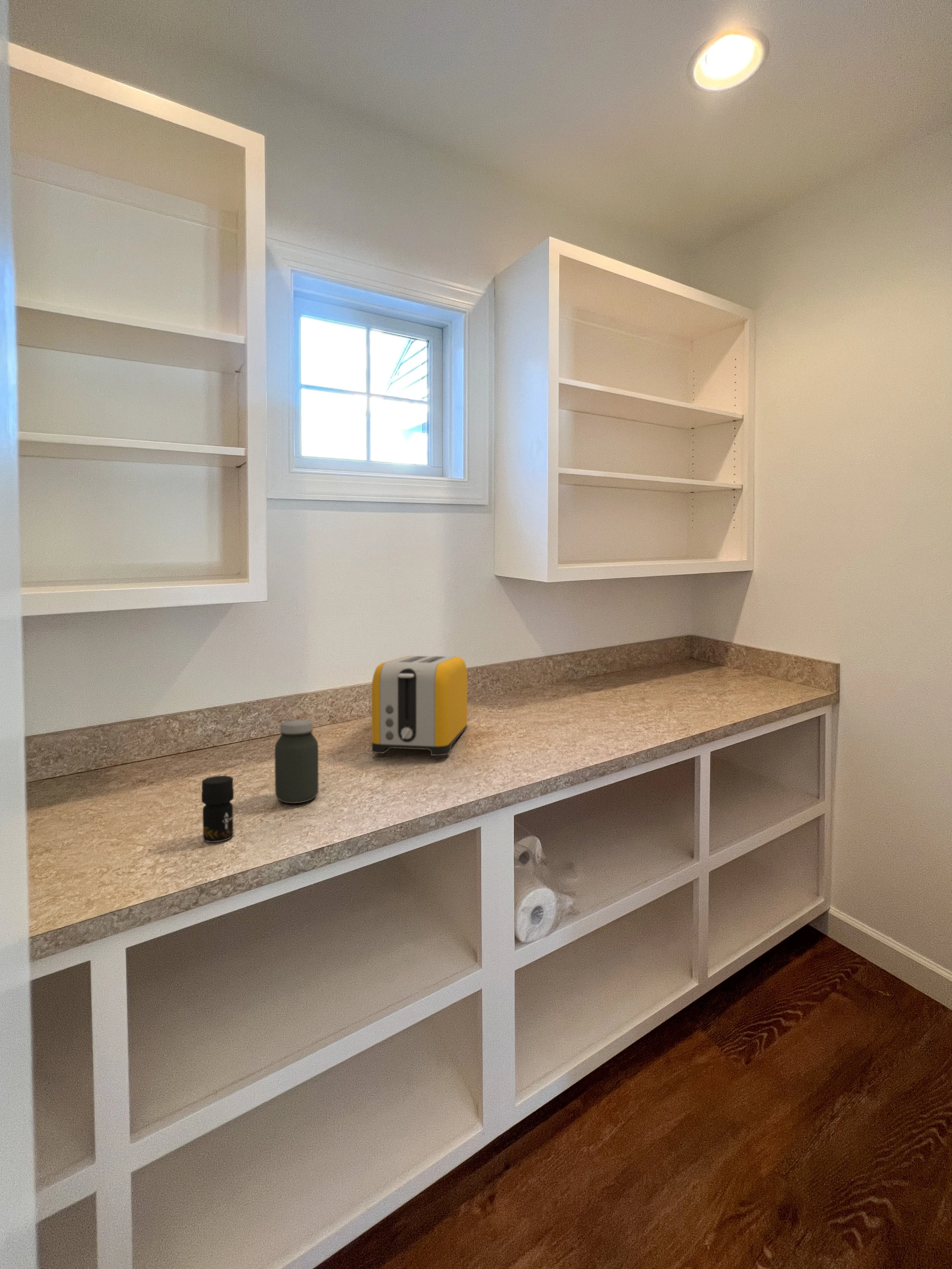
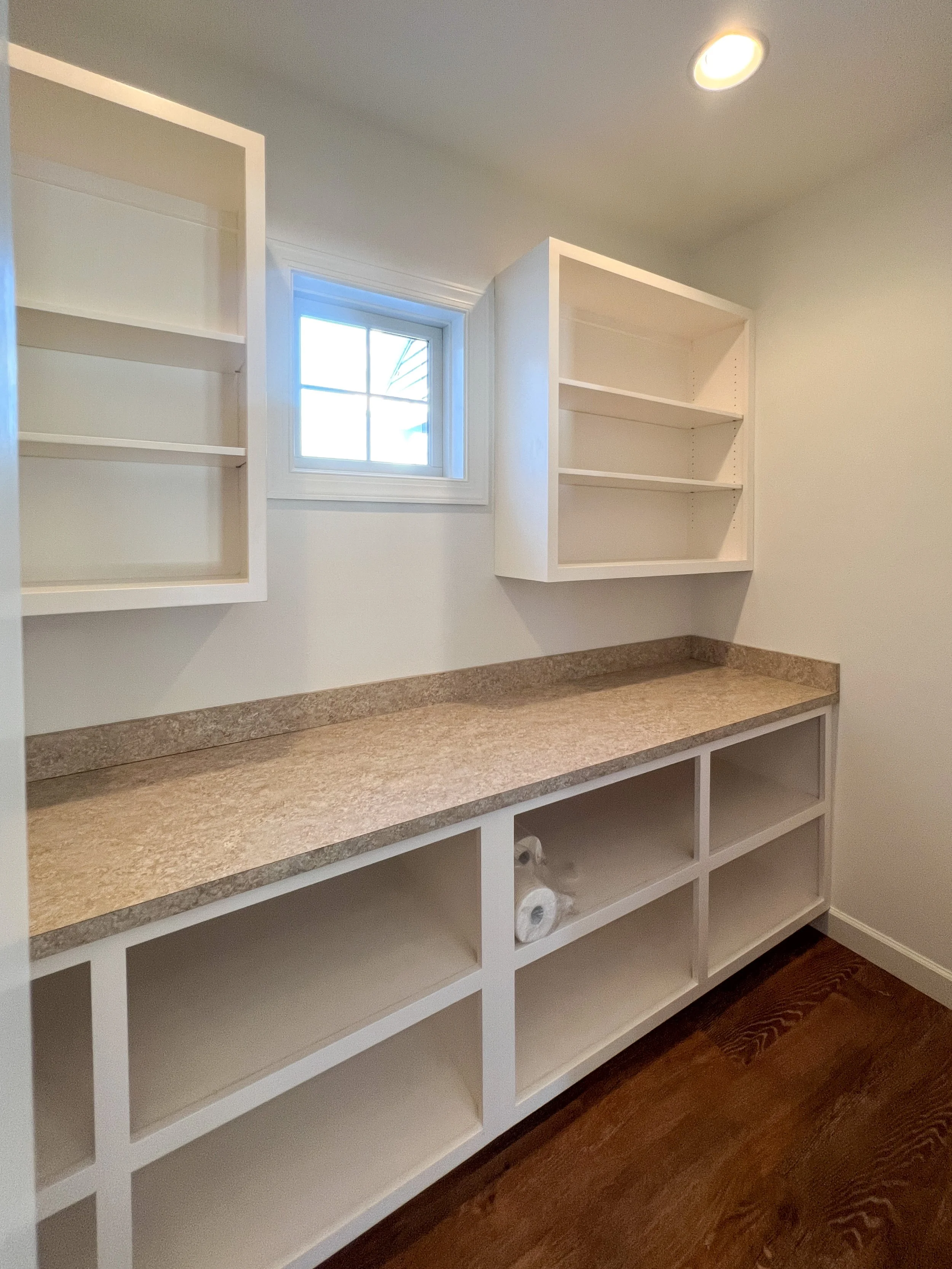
- jar [274,720,319,804]
- toaster [371,655,468,756]
- jar [201,775,234,843]
